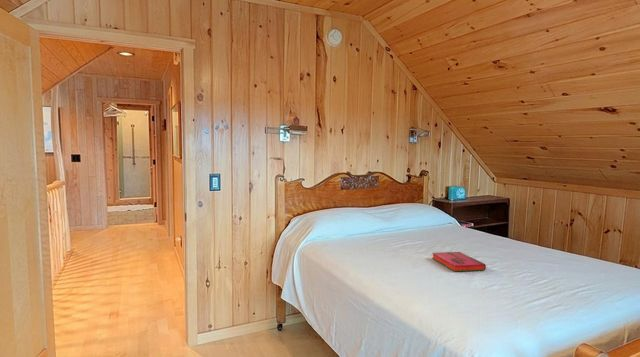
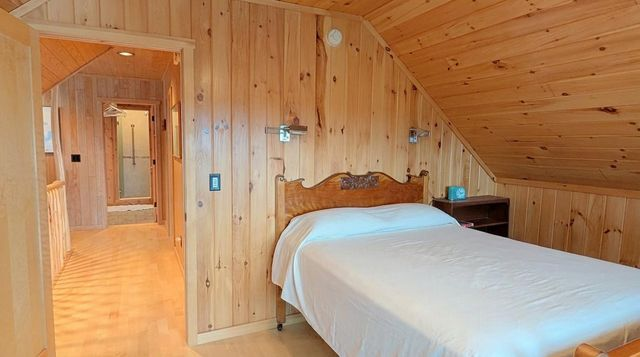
- hardback book [432,251,487,272]
